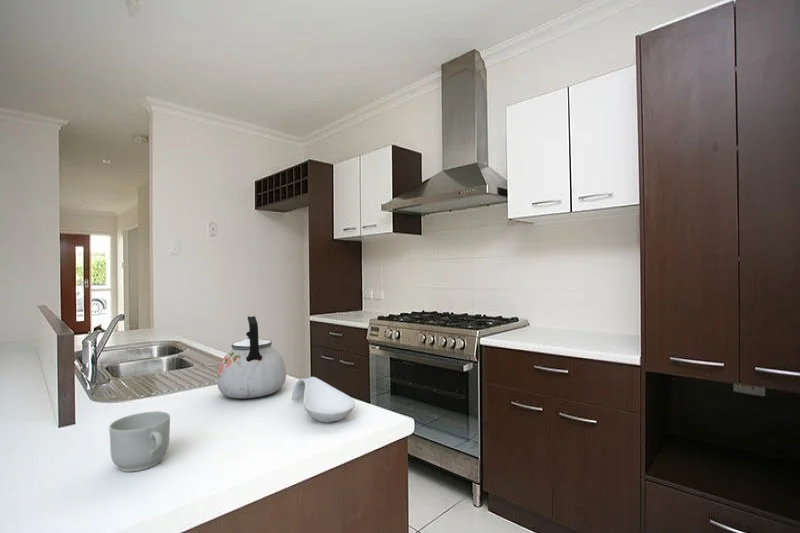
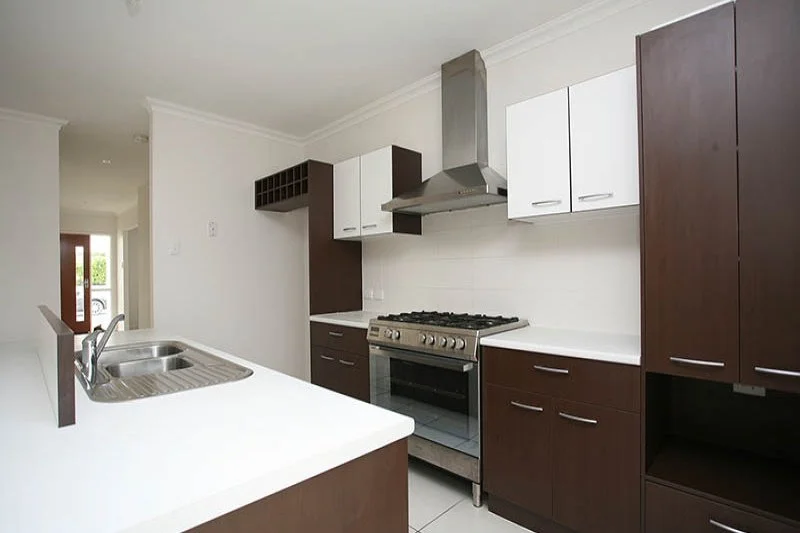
- kettle [216,315,287,399]
- mug [108,410,171,473]
- spoon rest [291,376,356,423]
